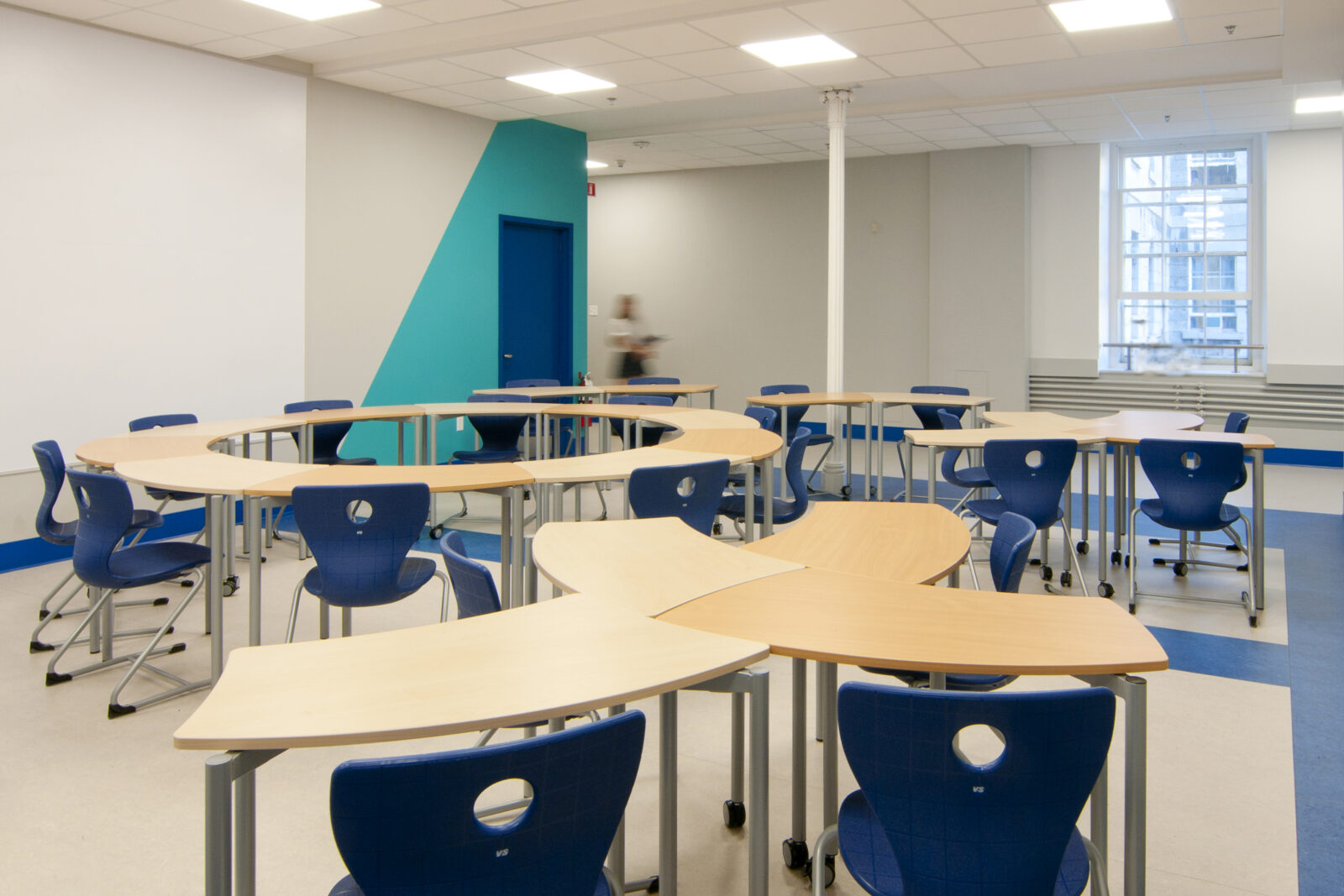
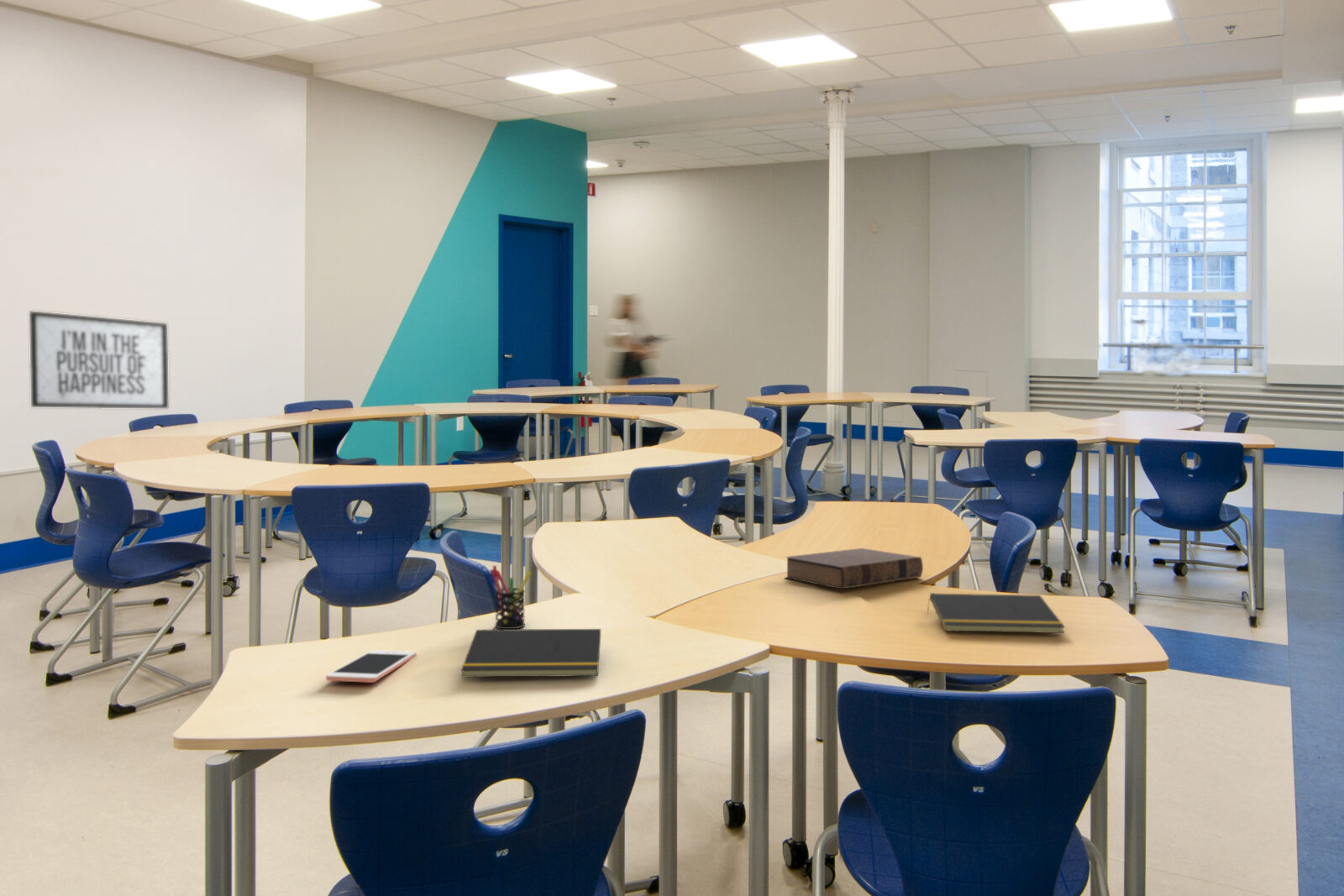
+ notepad [927,593,1066,634]
+ mirror [29,310,169,409]
+ cell phone [325,649,417,684]
+ pen holder [487,564,533,630]
+ notepad [460,628,601,679]
+ book [784,548,924,590]
